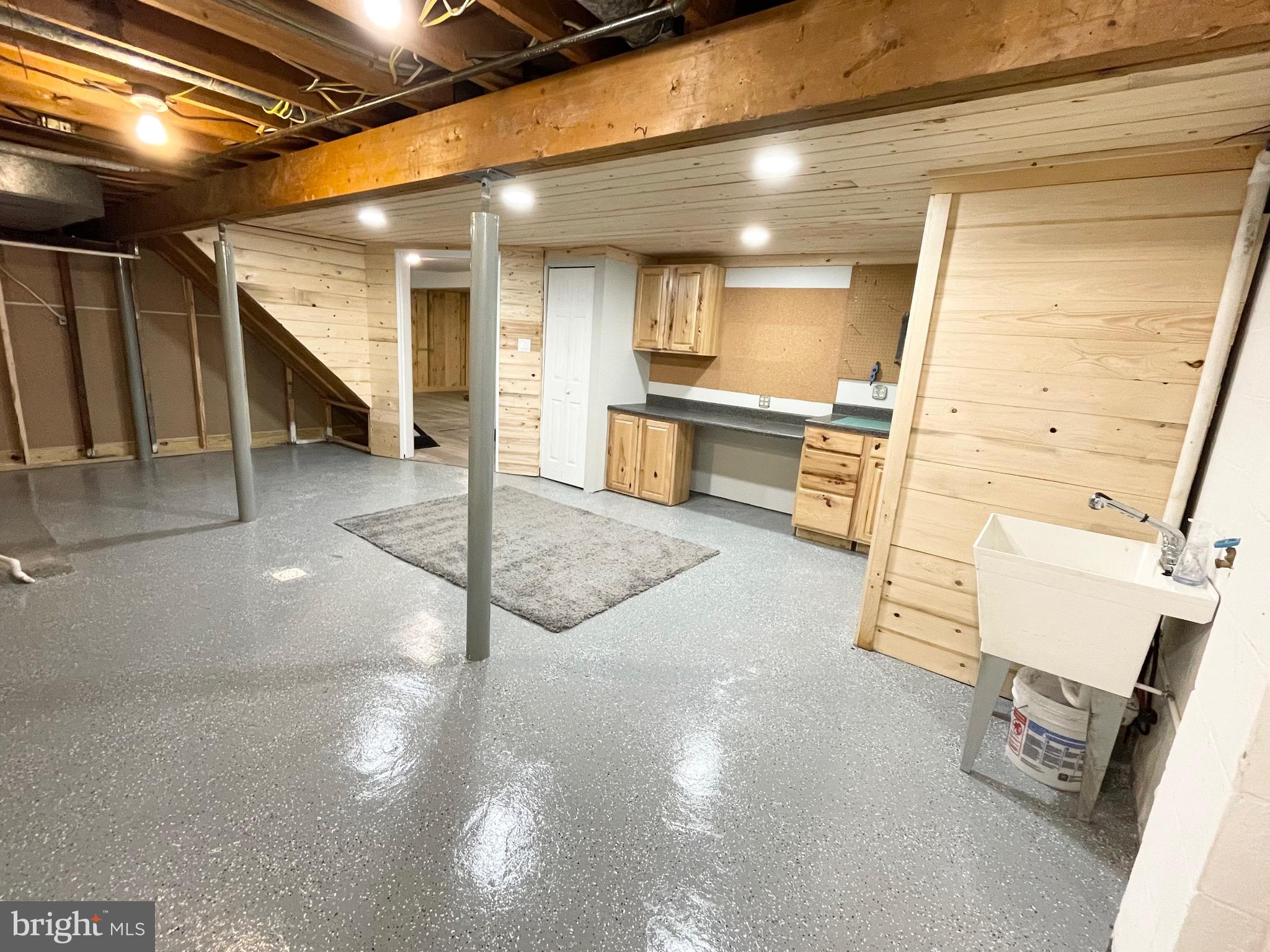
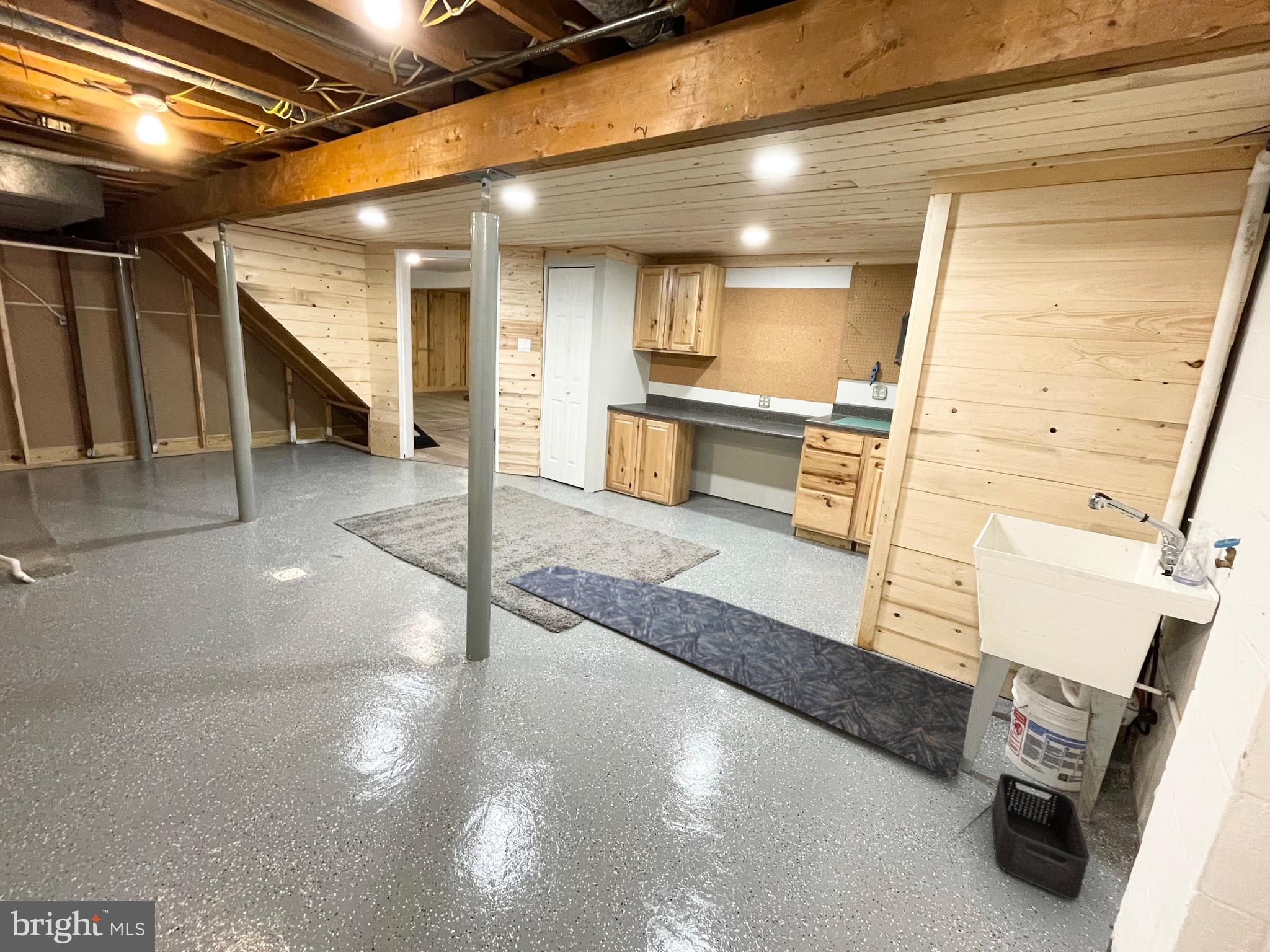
+ storage bin [991,773,1090,901]
+ rug [506,565,975,780]
